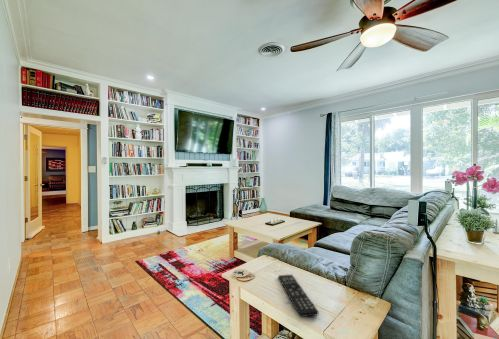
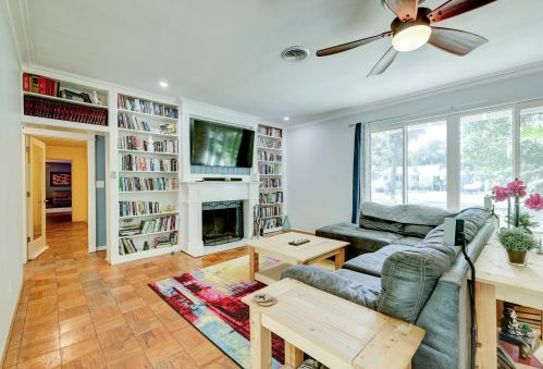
- remote control [277,273,319,318]
